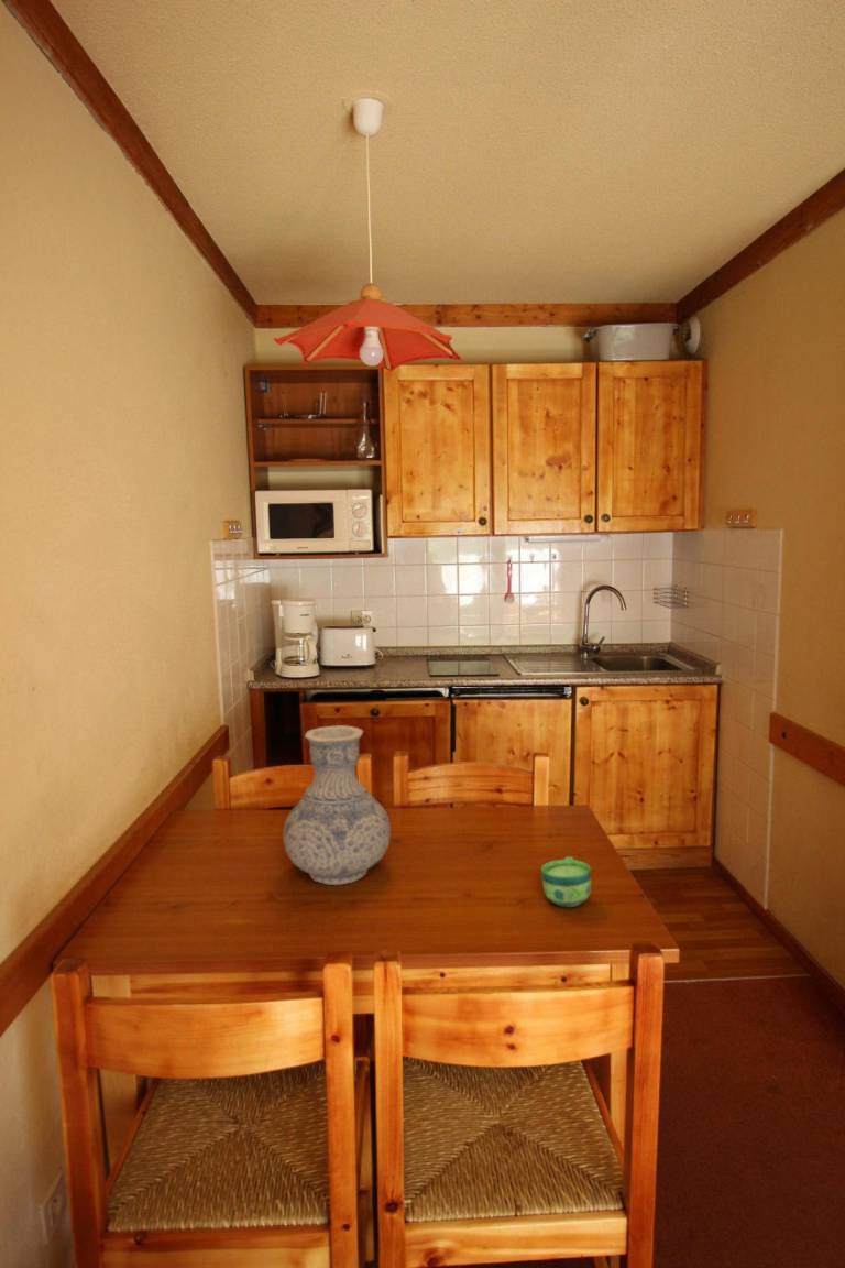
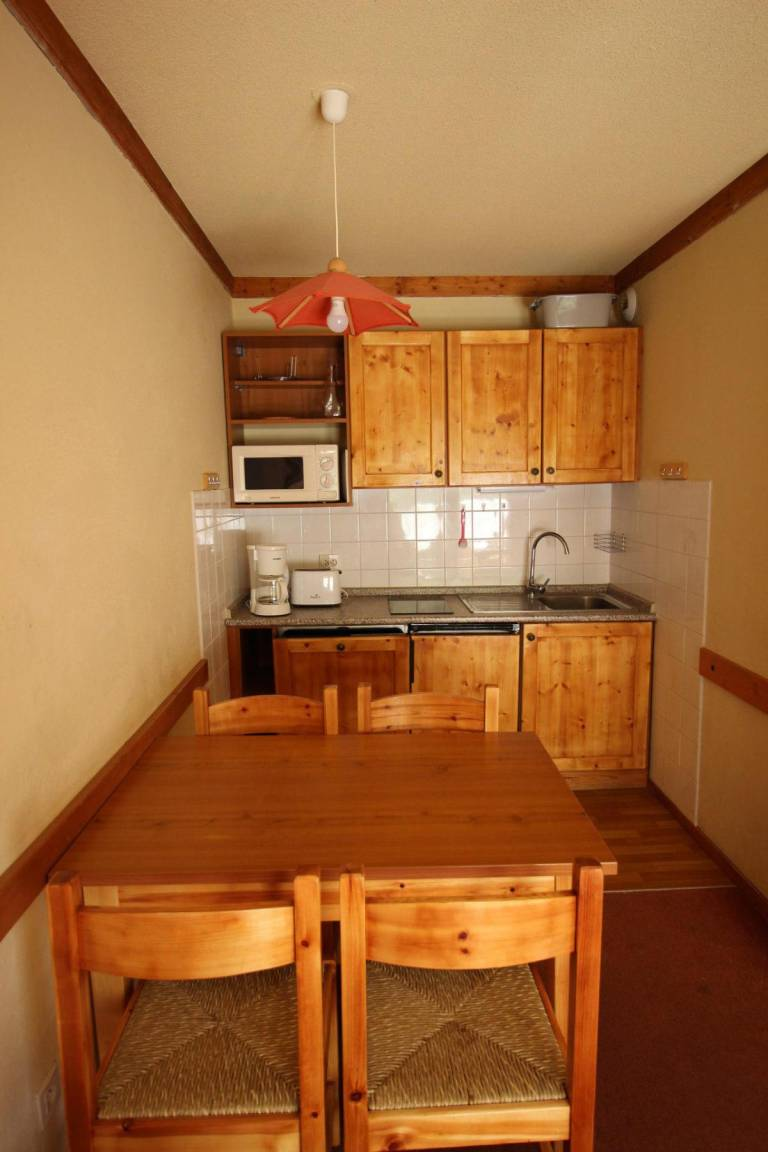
- vase [282,724,392,886]
- cup [540,855,592,908]
